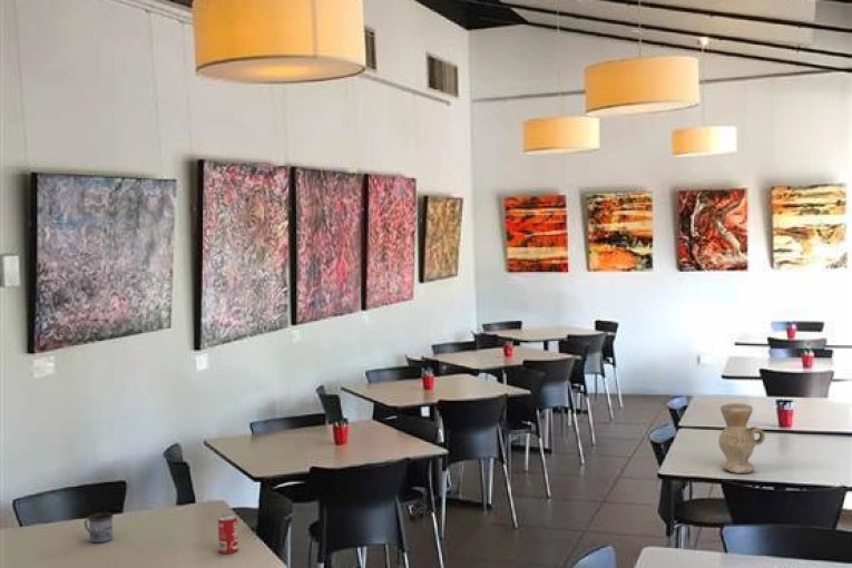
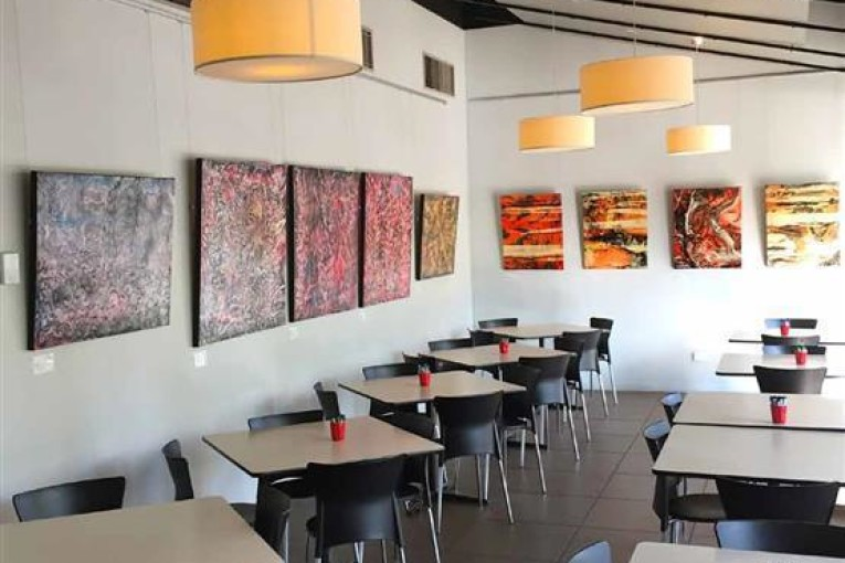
- vase [717,402,766,474]
- mug [84,511,115,543]
- beverage can [217,513,239,555]
